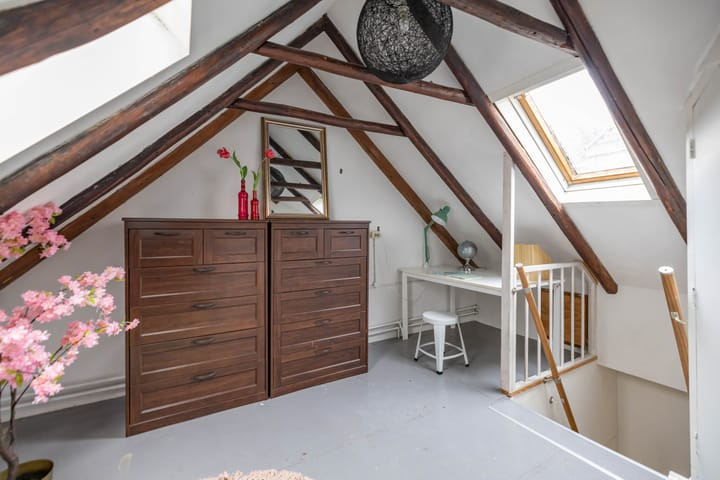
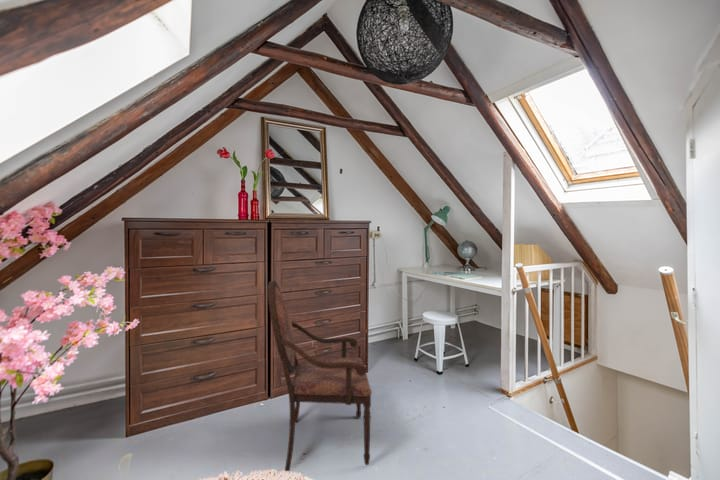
+ armchair [267,280,373,472]
